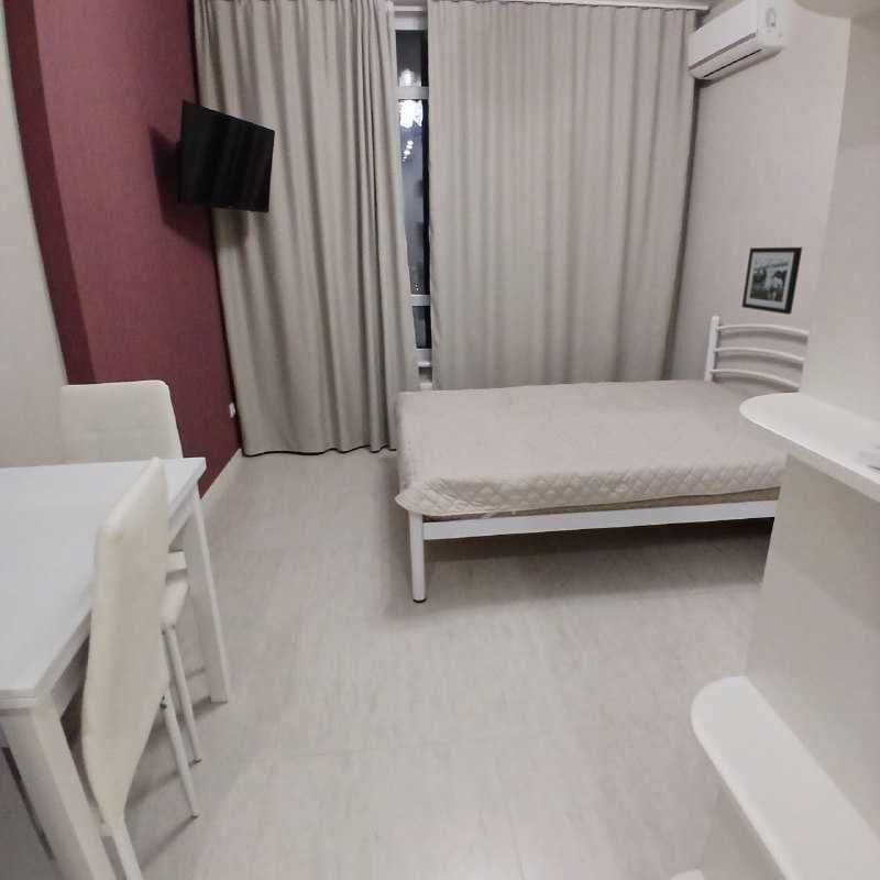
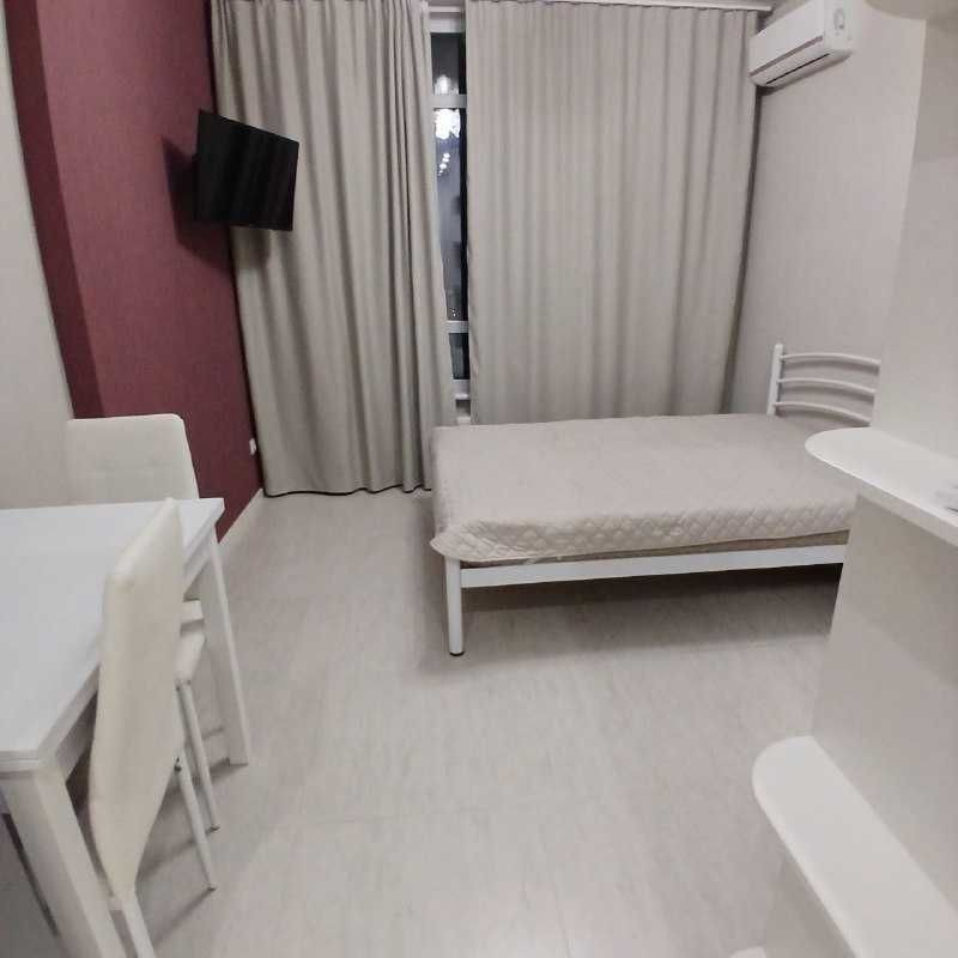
- picture frame [740,246,803,316]
